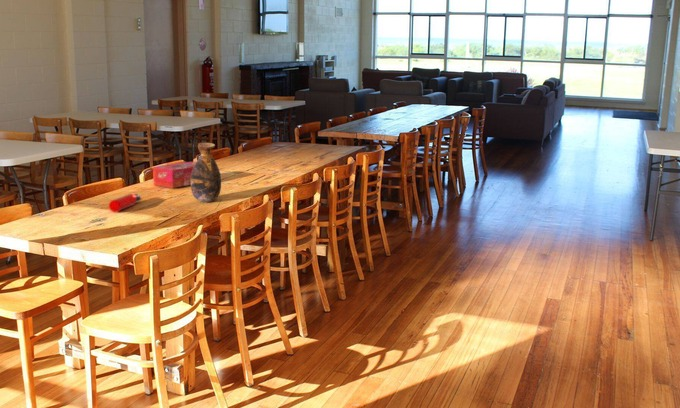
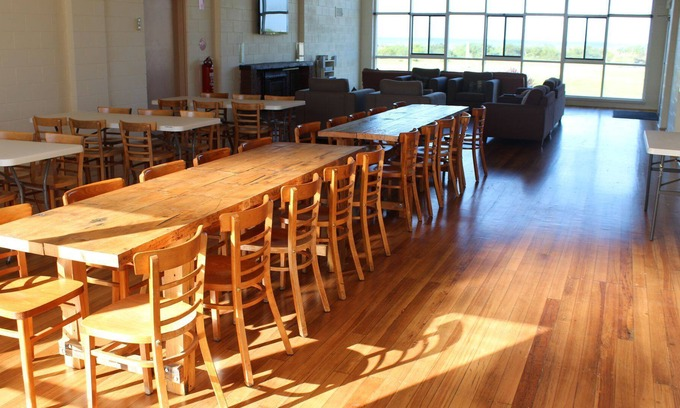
- vase [190,142,222,203]
- tissue box [152,161,197,189]
- water bottle [108,193,143,213]
